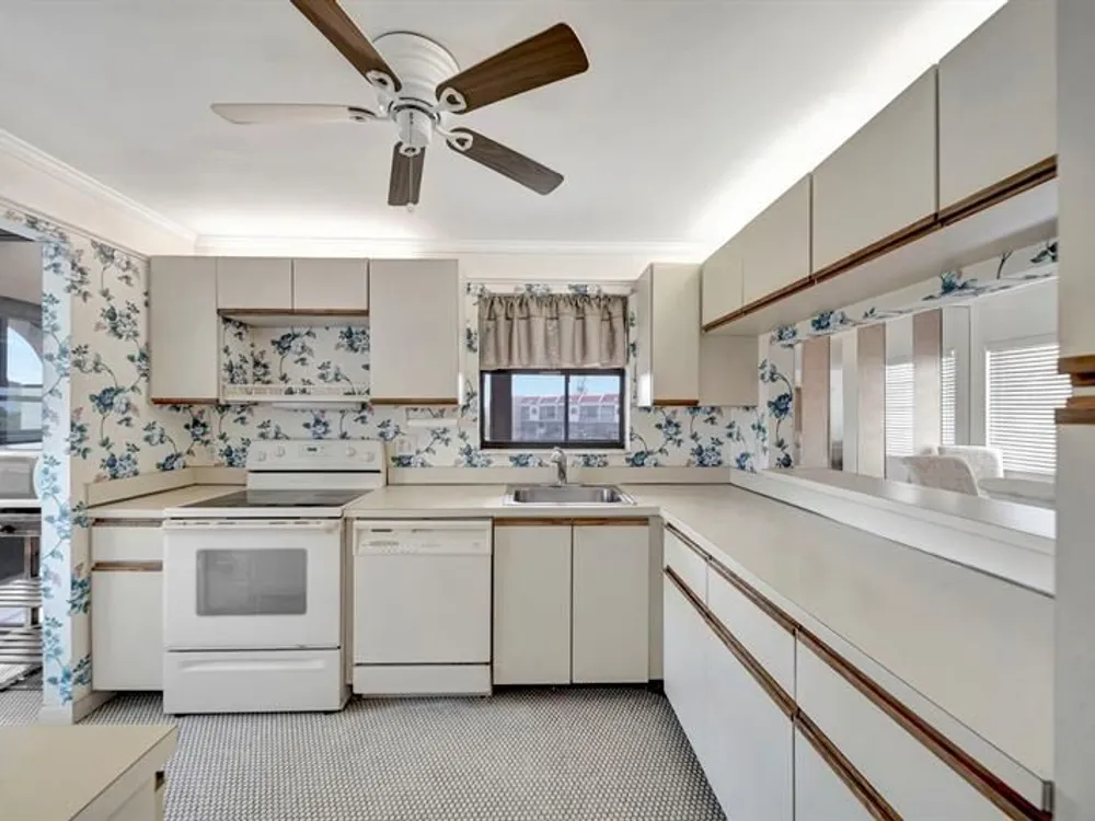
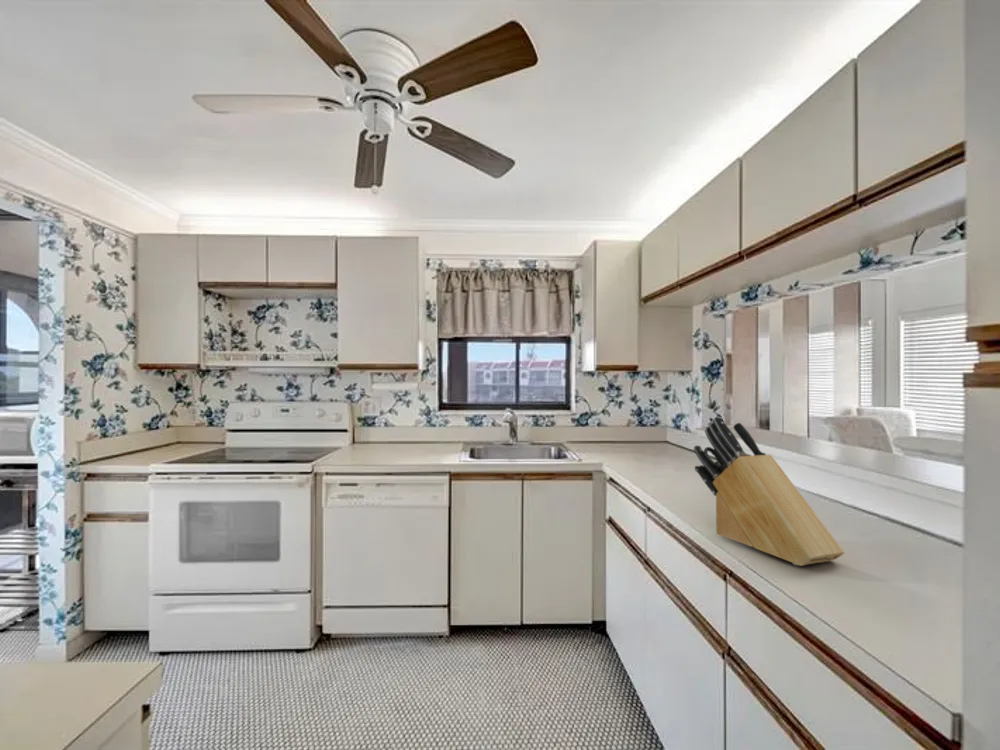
+ knife block [693,416,845,567]
